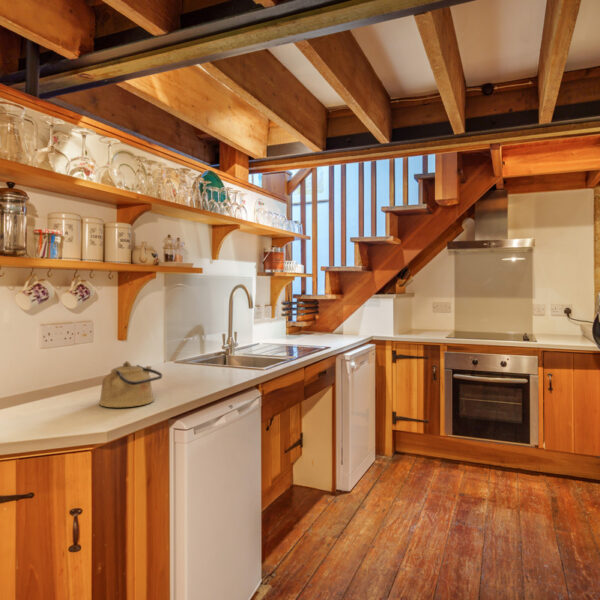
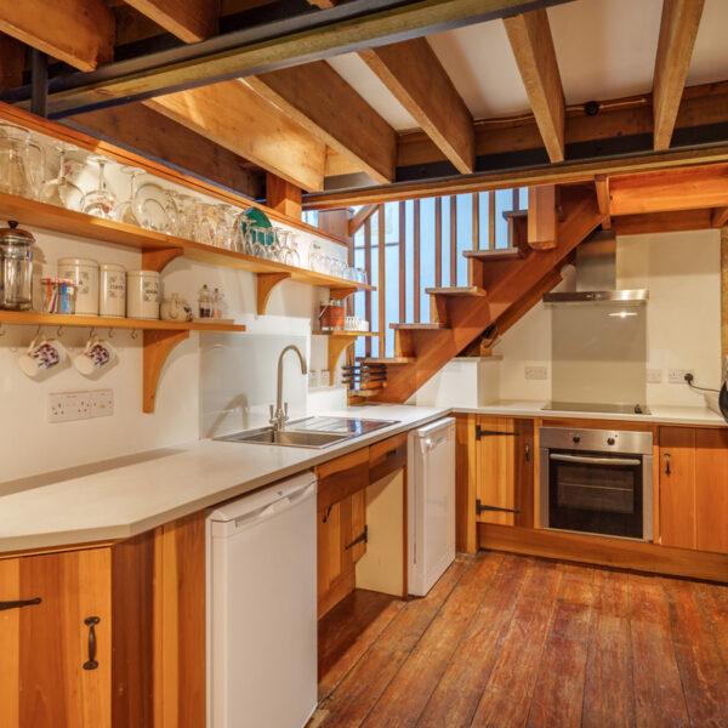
- kettle [98,360,163,408]
